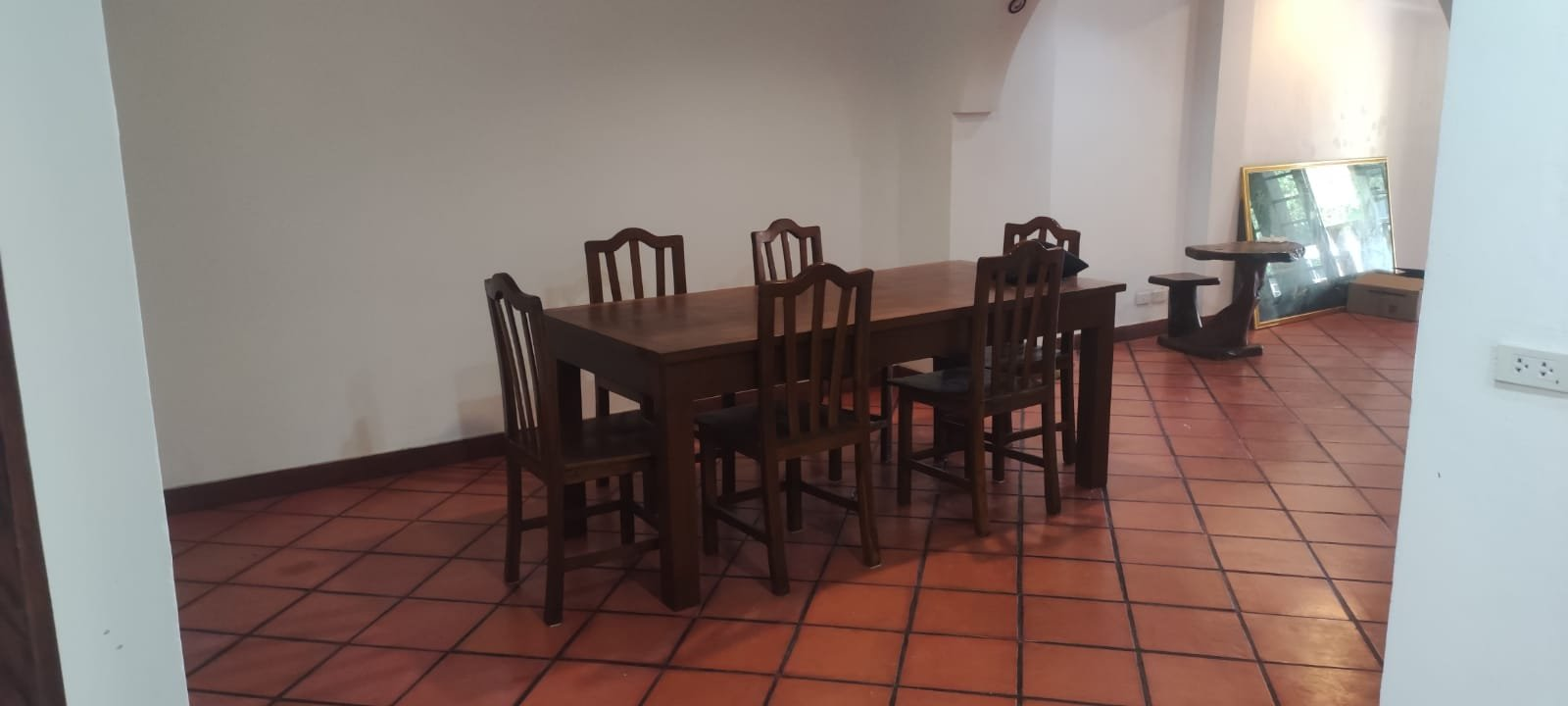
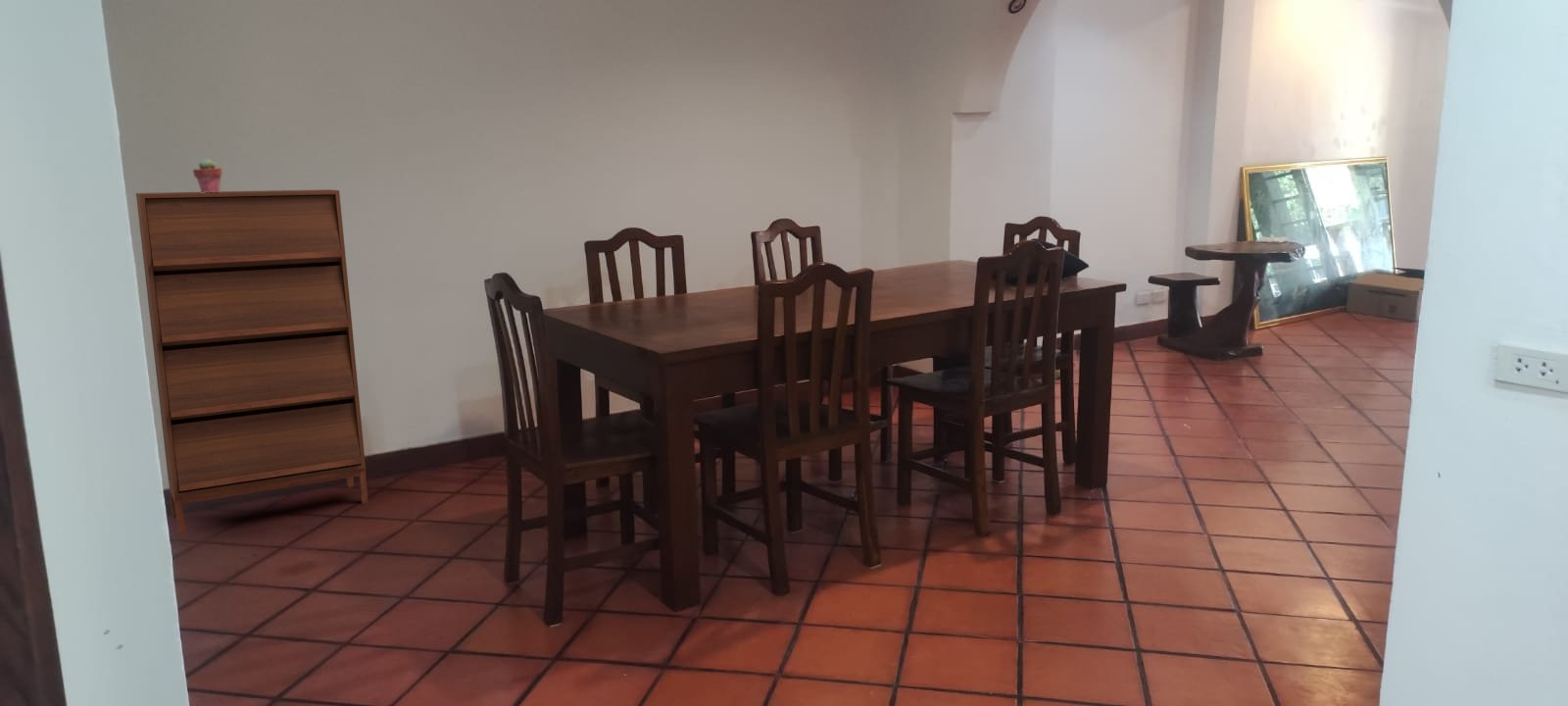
+ shoe cabinet [135,188,368,536]
+ potted succulent [192,158,223,193]
